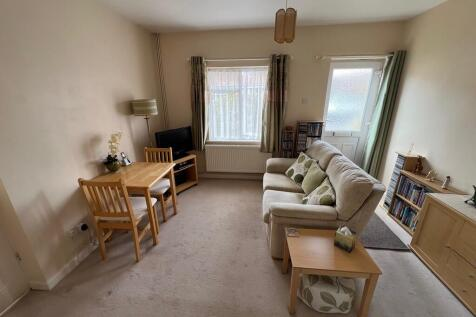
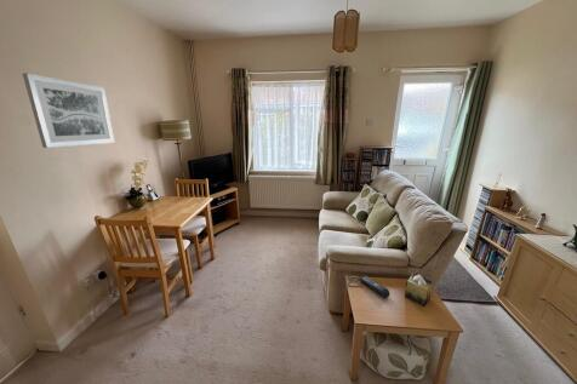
+ wall art [22,71,115,149]
+ remote control [359,275,392,299]
